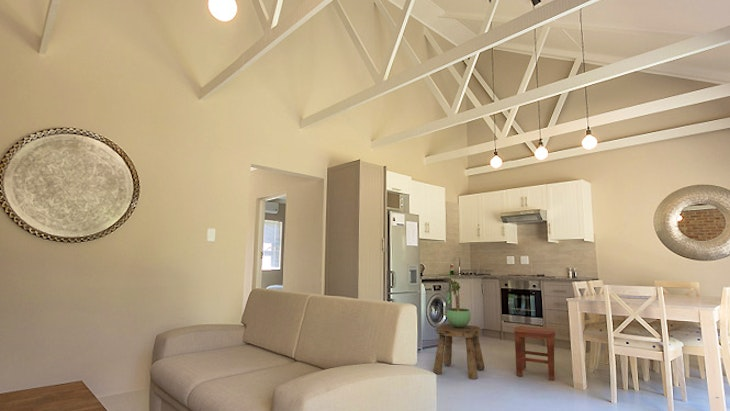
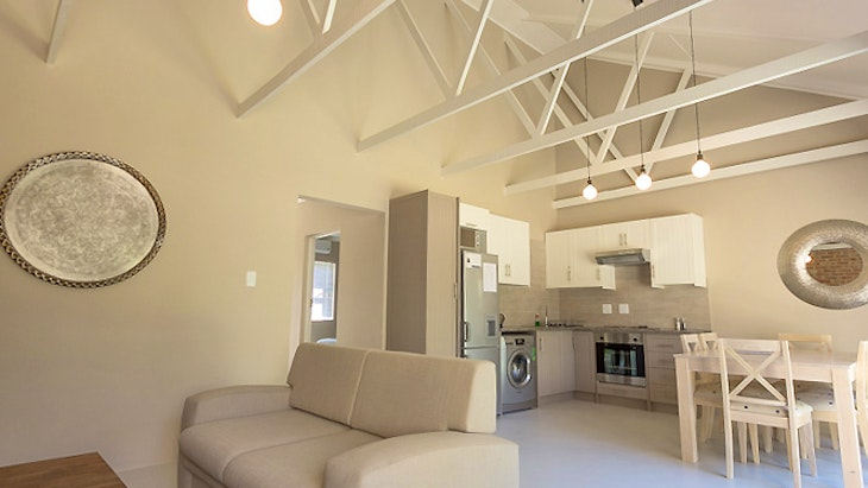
- stool [513,325,556,382]
- potted plant [446,279,472,328]
- stool [432,323,486,380]
